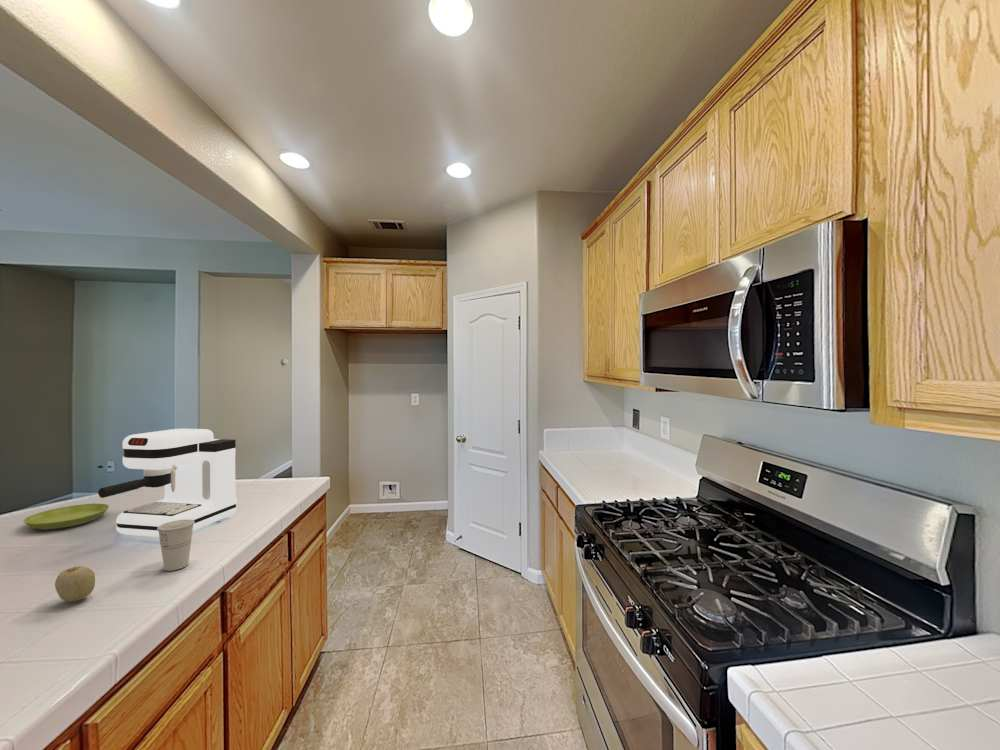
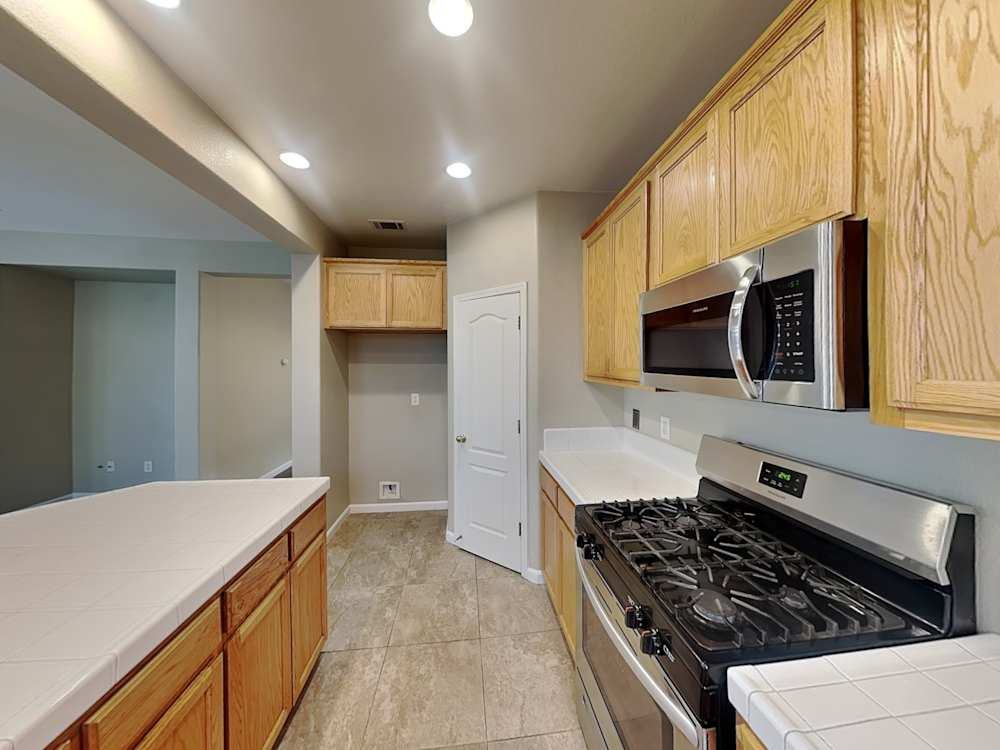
- cup [157,519,195,572]
- coffee maker [97,428,237,538]
- fruit [54,565,96,602]
- saucer [22,503,110,531]
